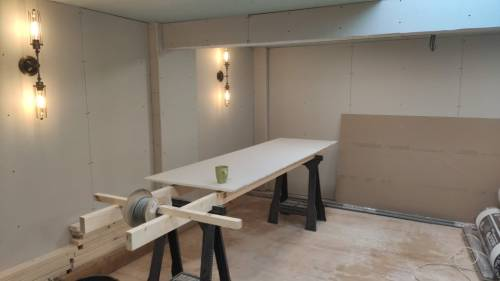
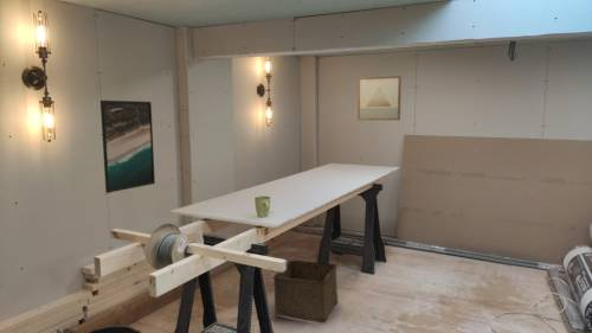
+ wall art [356,75,403,121]
+ storage bin [271,260,340,324]
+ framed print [99,100,156,194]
